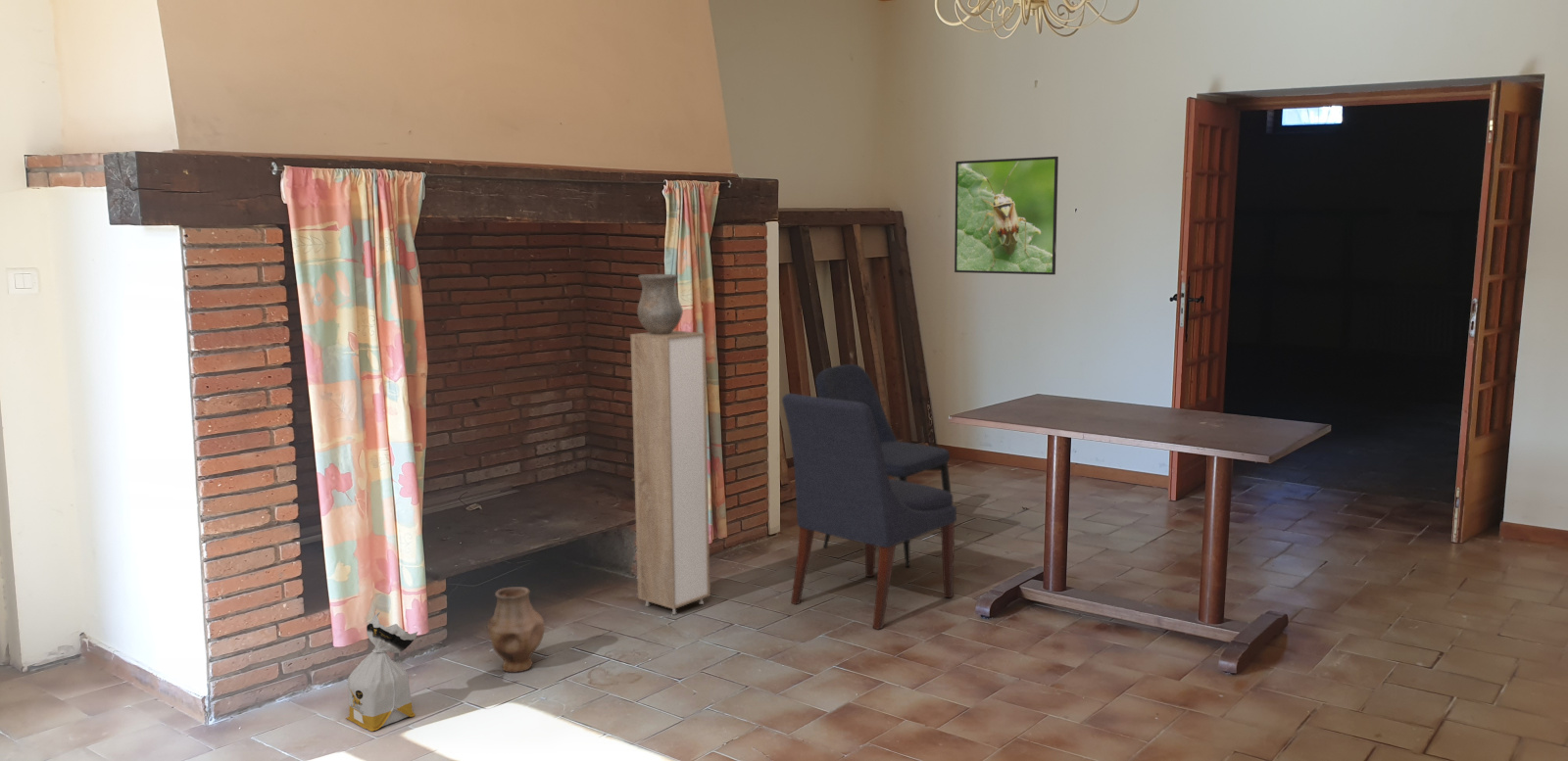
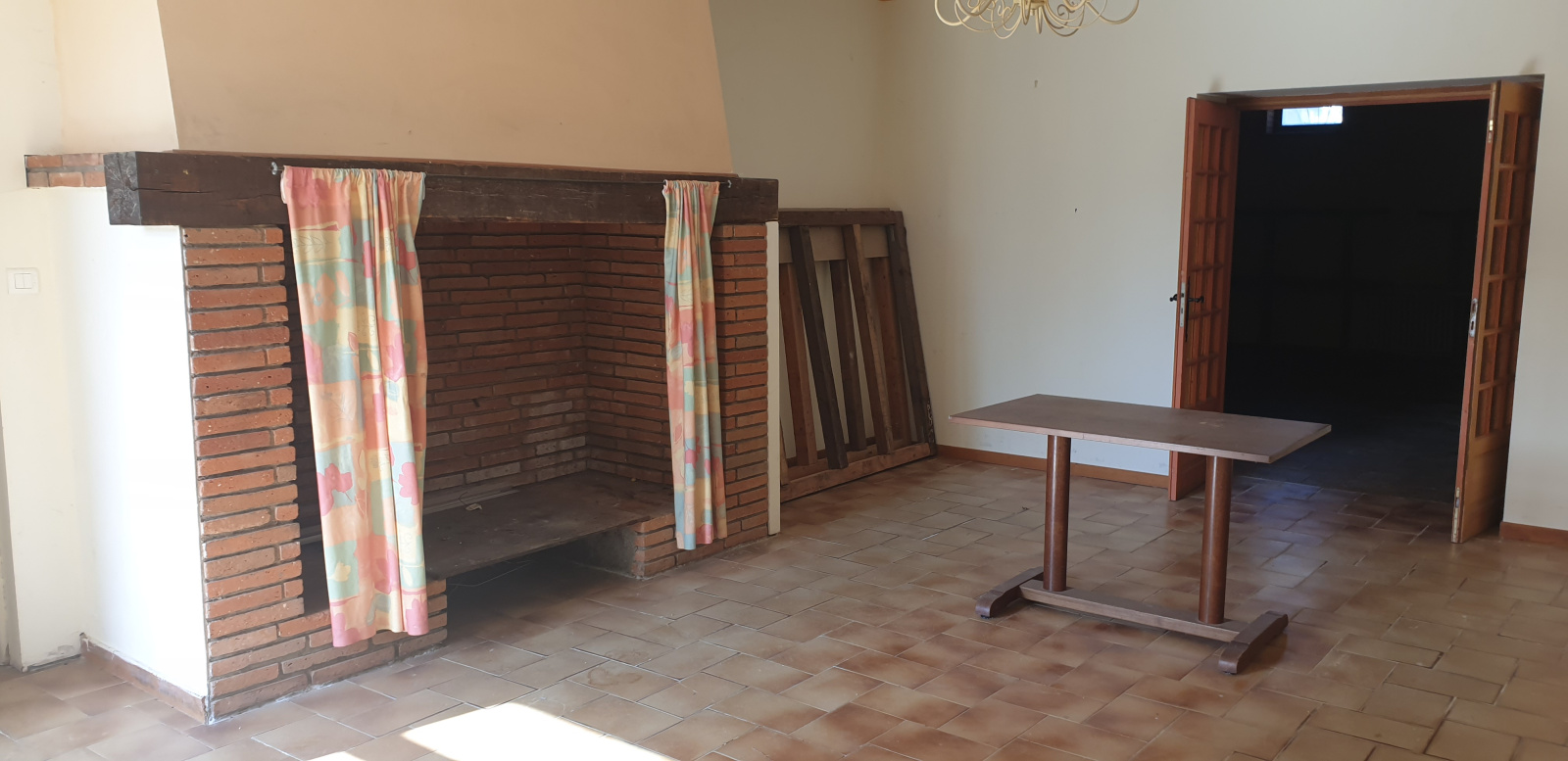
- cabinet [629,330,711,615]
- chair [781,393,957,631]
- vase [636,273,684,334]
- vase [485,587,545,674]
- bag [345,611,418,732]
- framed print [954,156,1059,275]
- chair [814,363,953,568]
